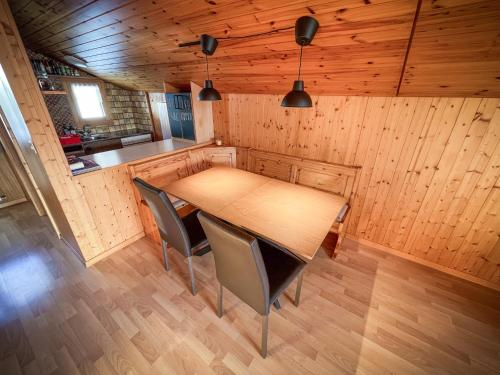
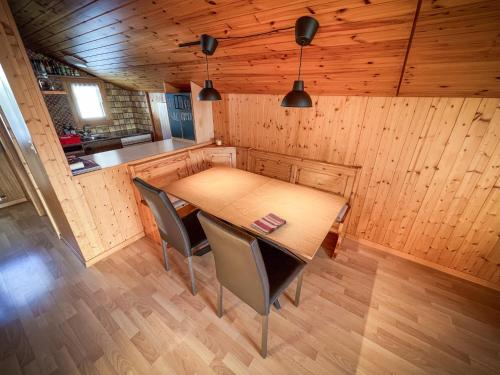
+ dish towel [249,212,287,235]
